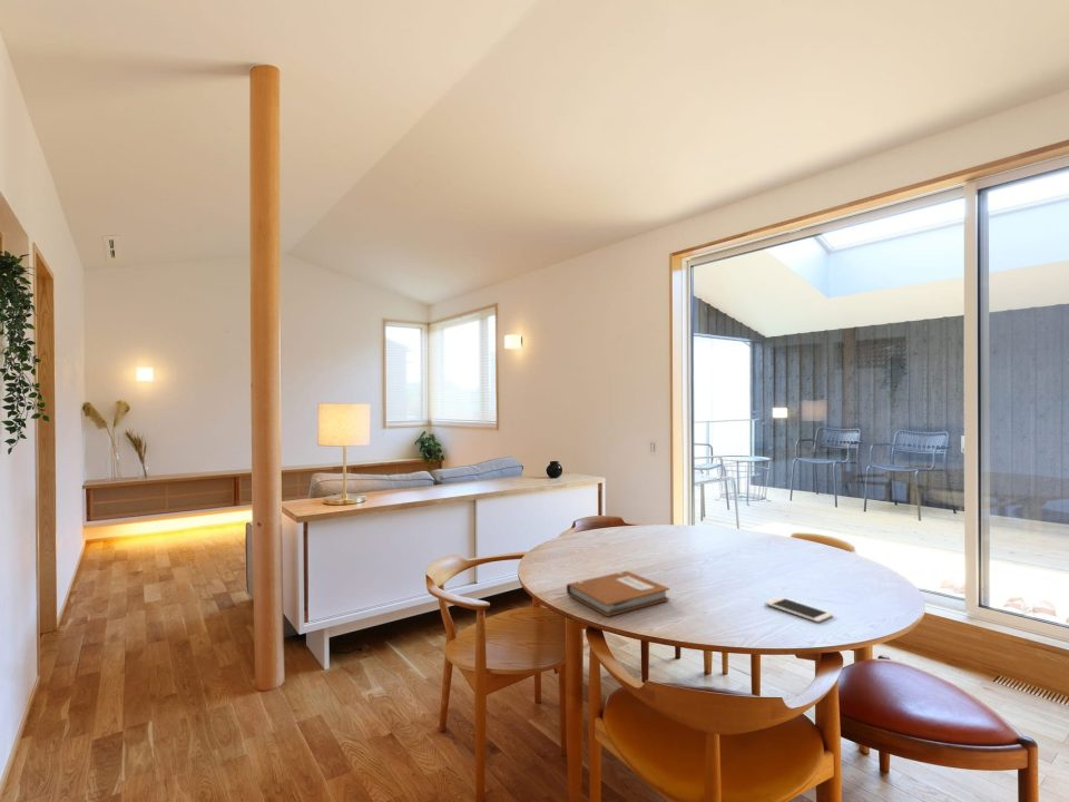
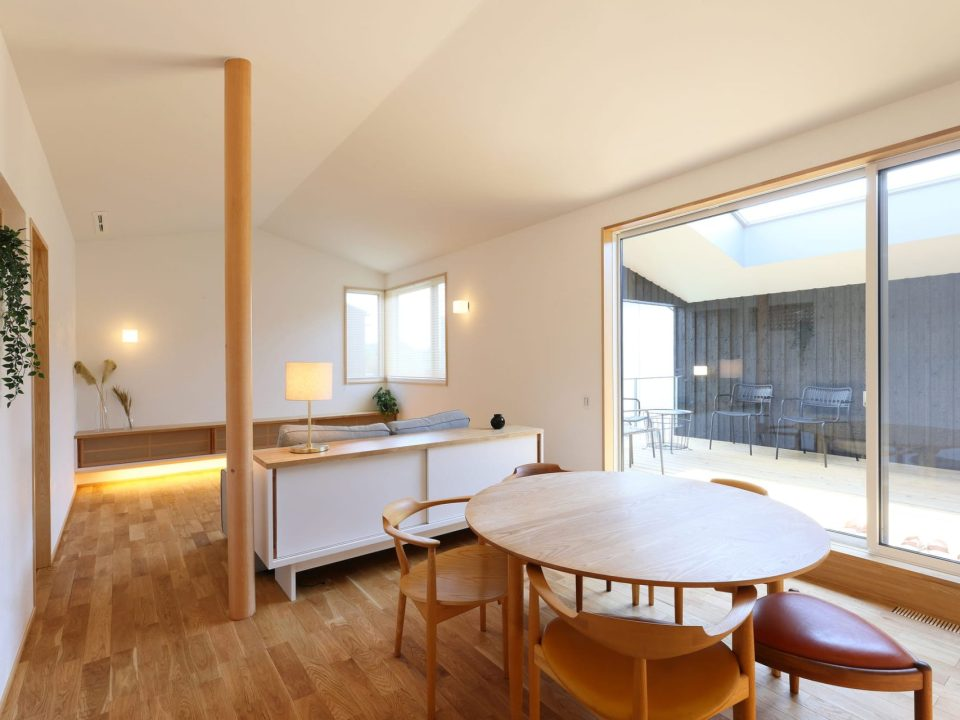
- notebook [566,570,670,617]
- cell phone [764,596,834,624]
